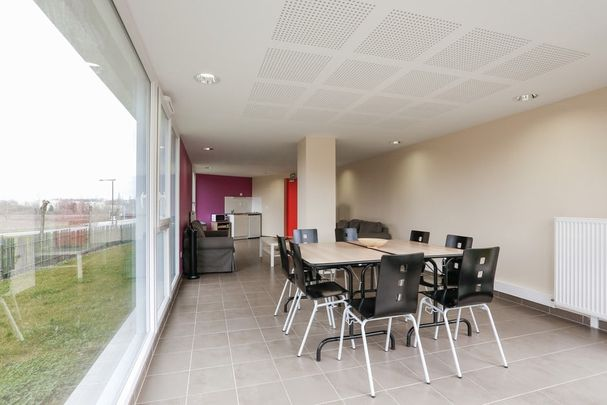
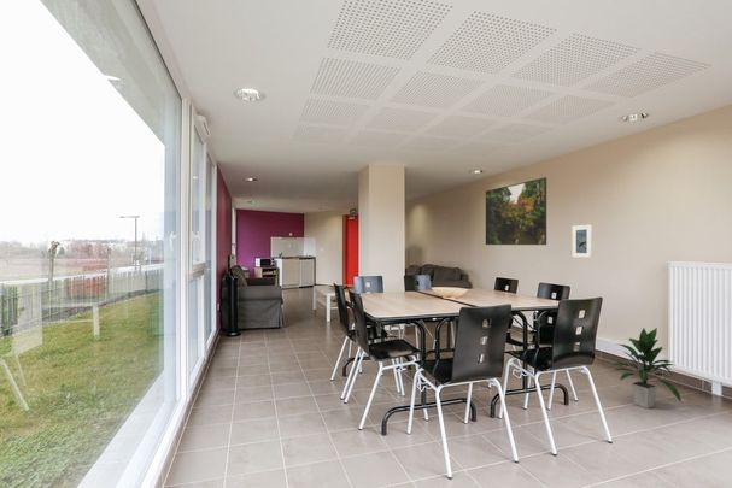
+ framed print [570,224,593,259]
+ indoor plant [609,327,683,410]
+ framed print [485,176,547,246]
